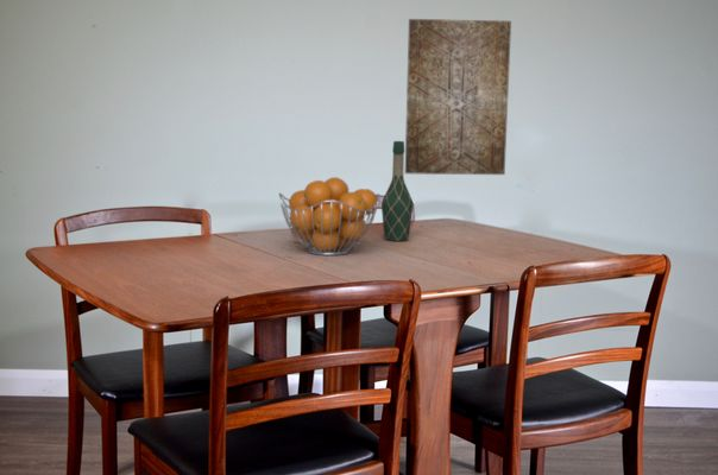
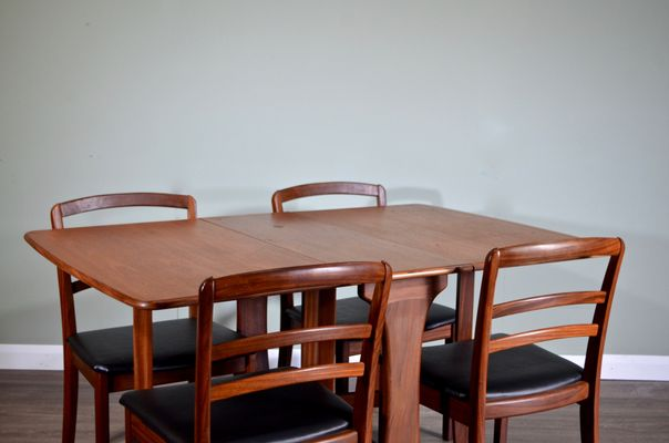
- wine bottle [380,140,414,242]
- wall art [404,18,512,176]
- fruit basket [278,176,380,256]
